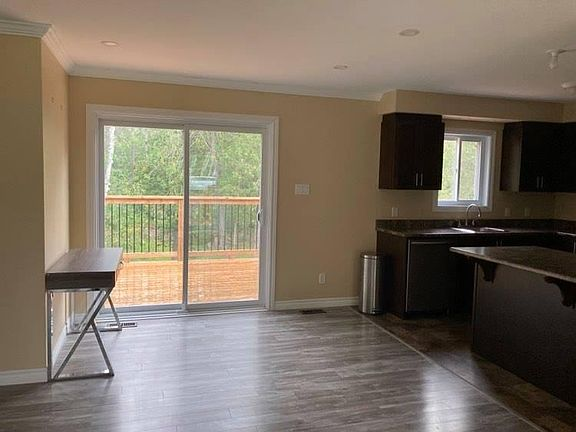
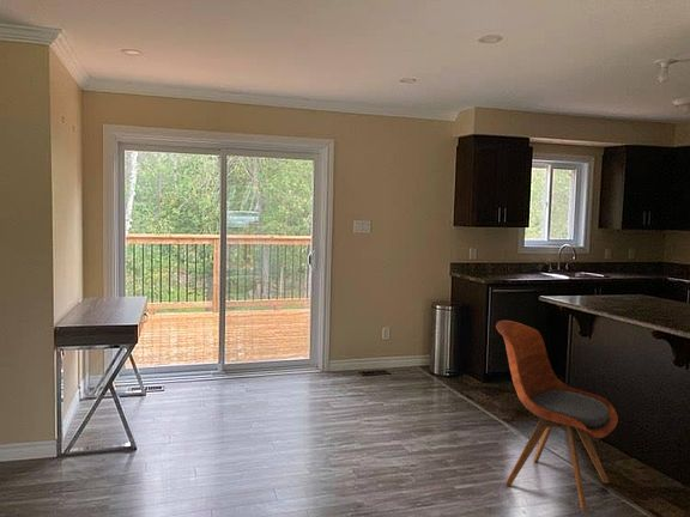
+ dining chair [495,320,619,512]
